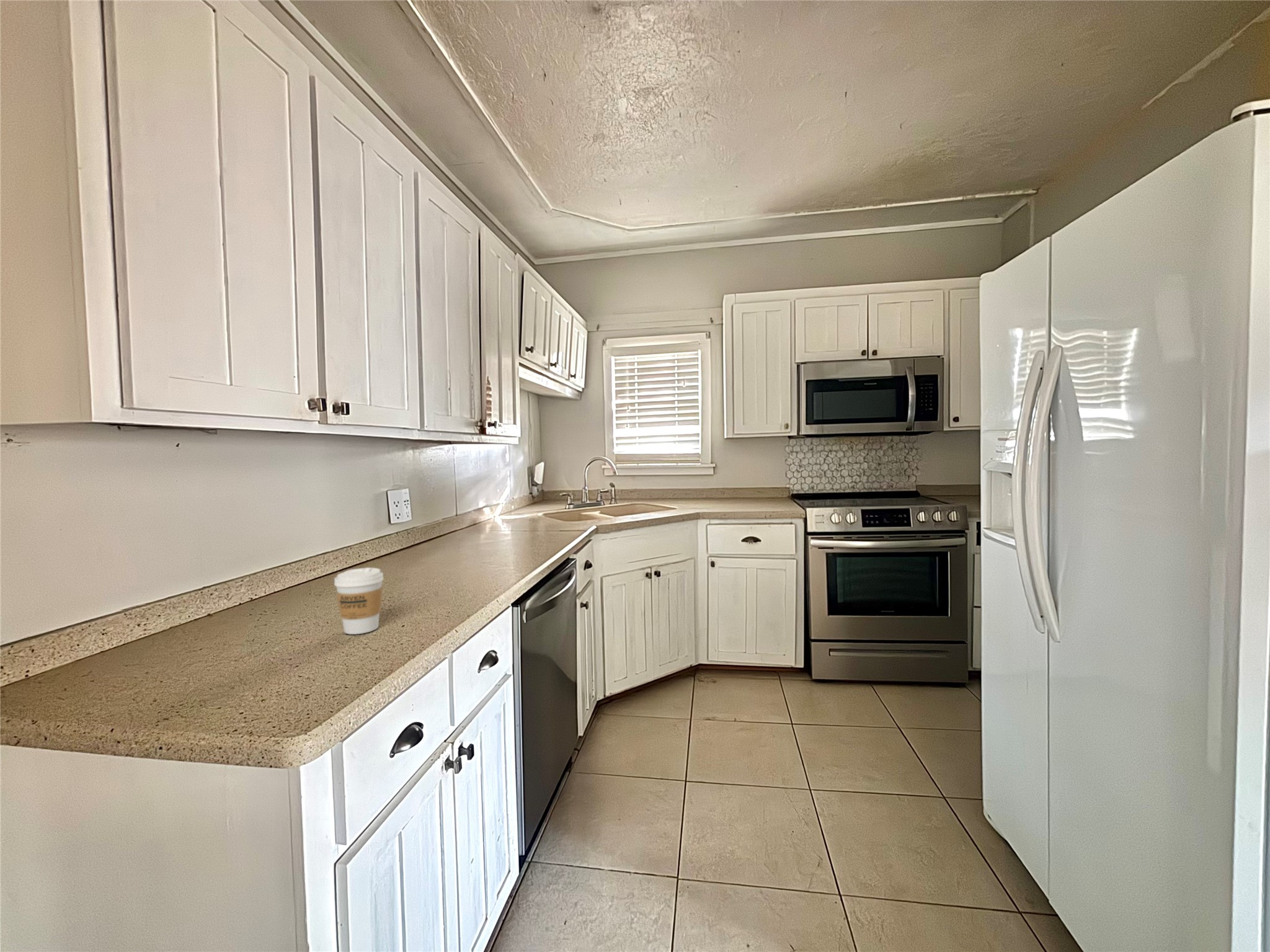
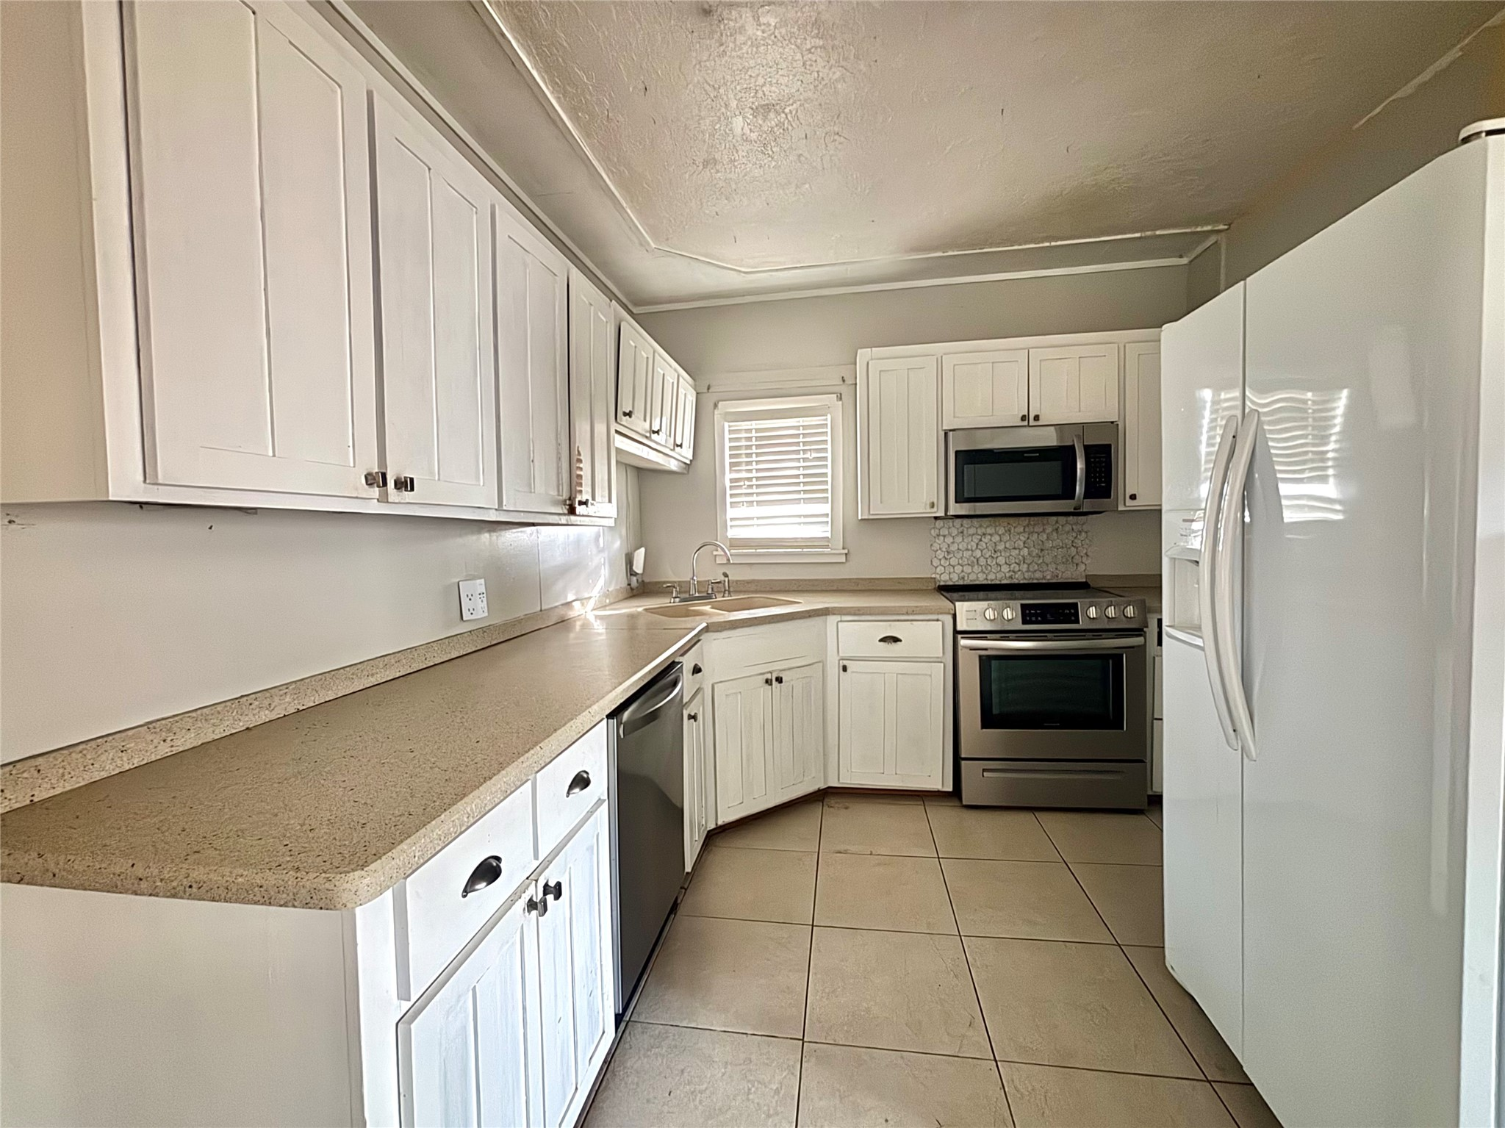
- coffee cup [334,567,384,635]
